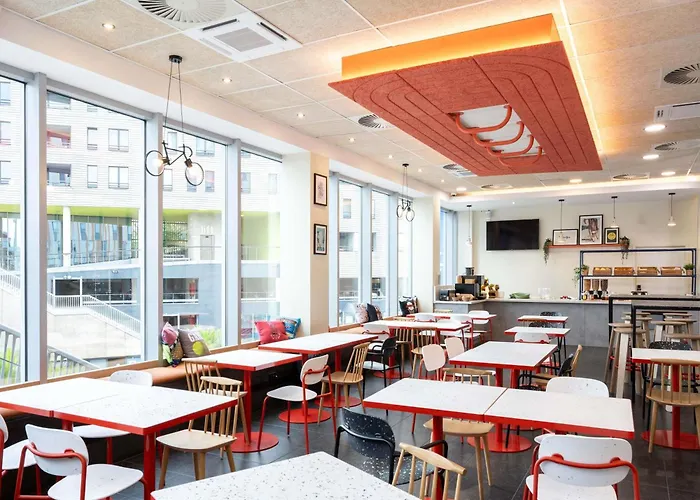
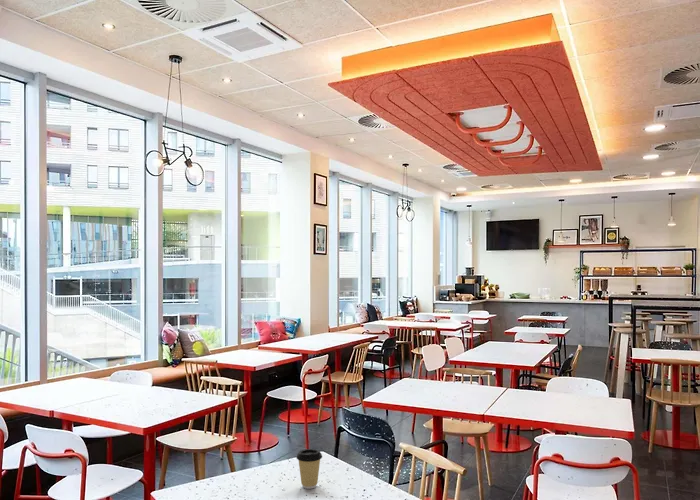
+ coffee cup [295,448,323,490]
